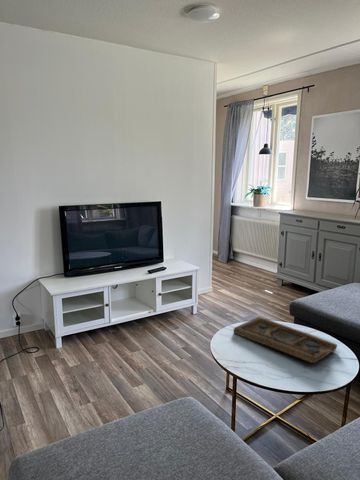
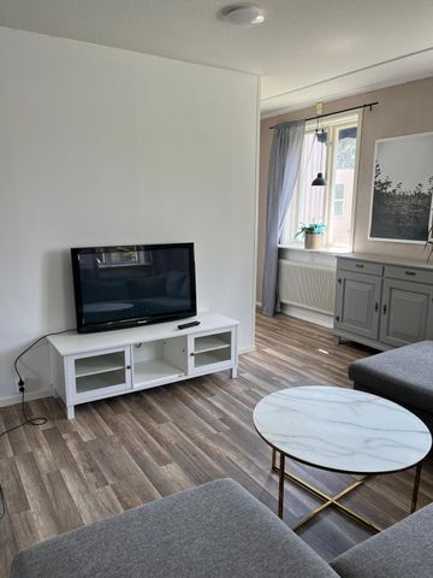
- decorative tray [233,316,338,364]
